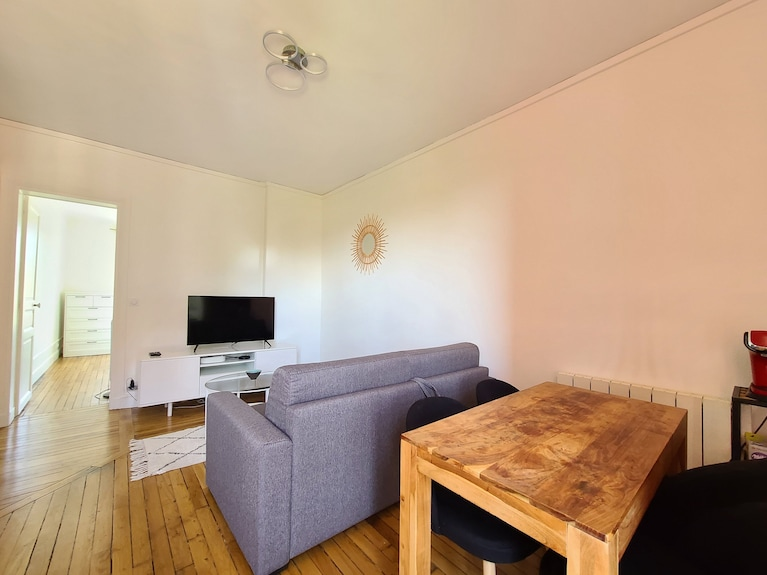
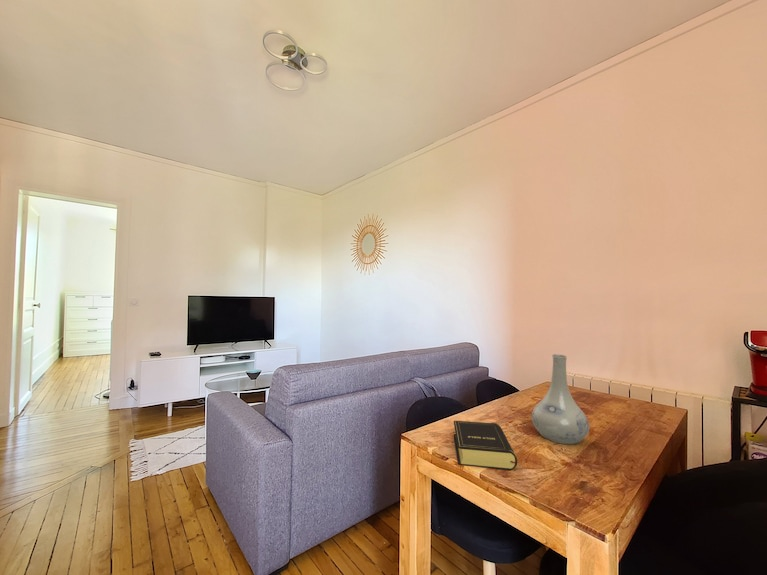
+ book [453,420,518,471]
+ vase [531,353,590,446]
